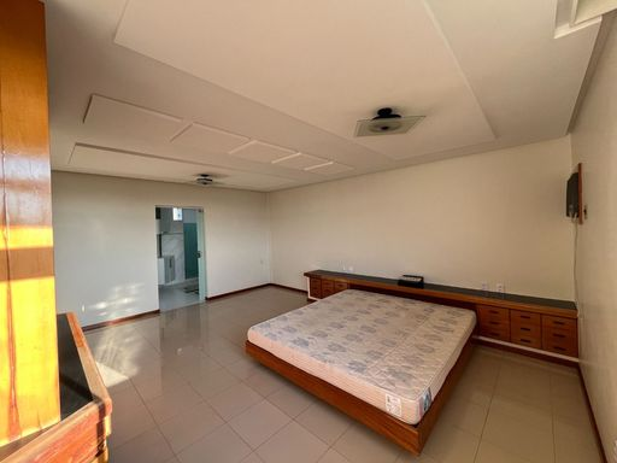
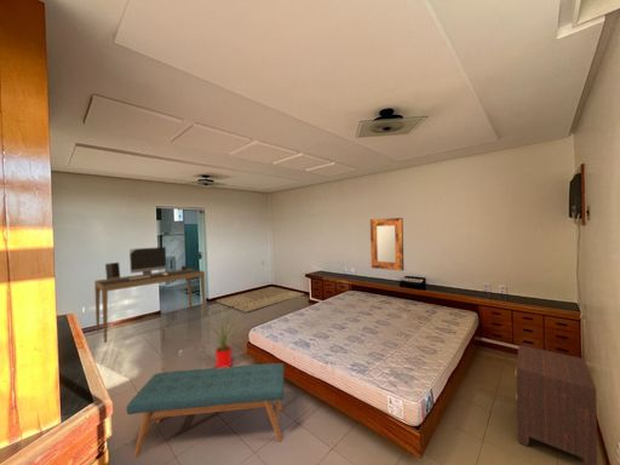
+ rug [214,286,305,314]
+ nightstand [515,344,598,465]
+ bench [125,362,285,459]
+ house plant [202,306,247,368]
+ home mirror [369,217,404,272]
+ desk [93,246,207,344]
